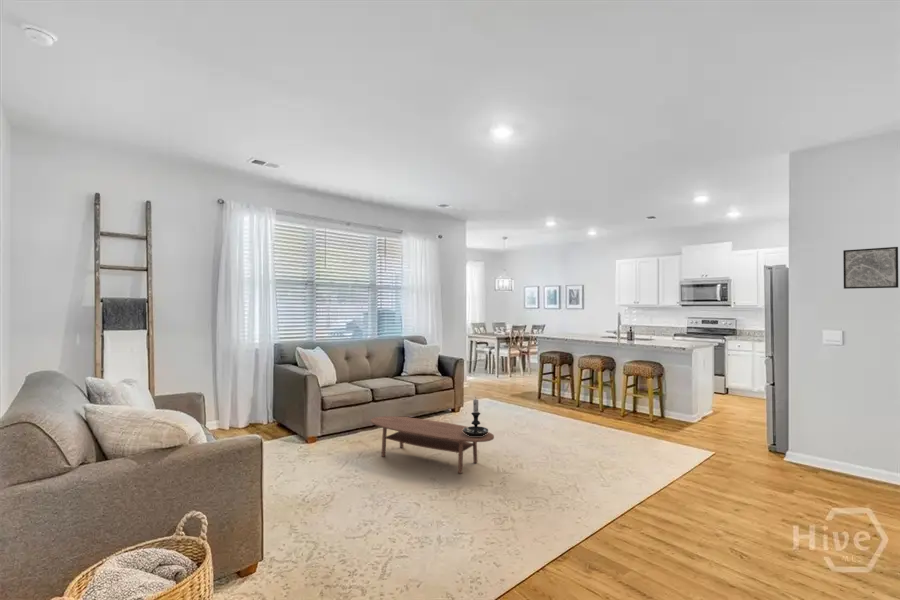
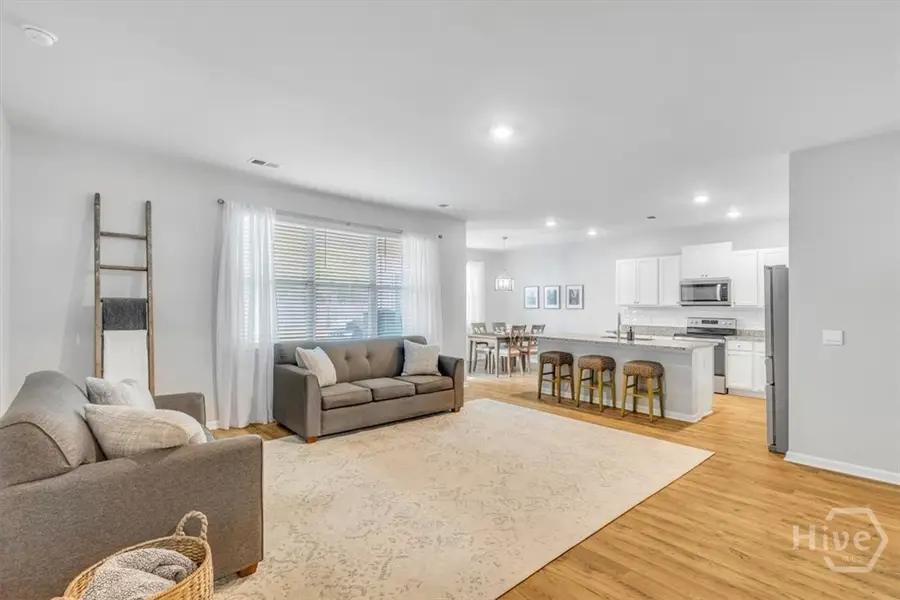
- candle holder [462,396,489,436]
- coffee table [370,415,495,475]
- wall art [842,246,899,290]
